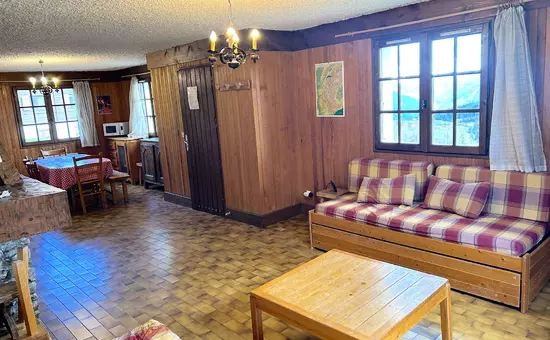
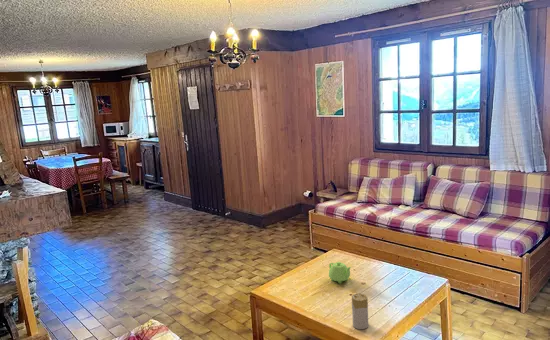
+ teapot [328,261,352,284]
+ candle [351,292,369,330]
